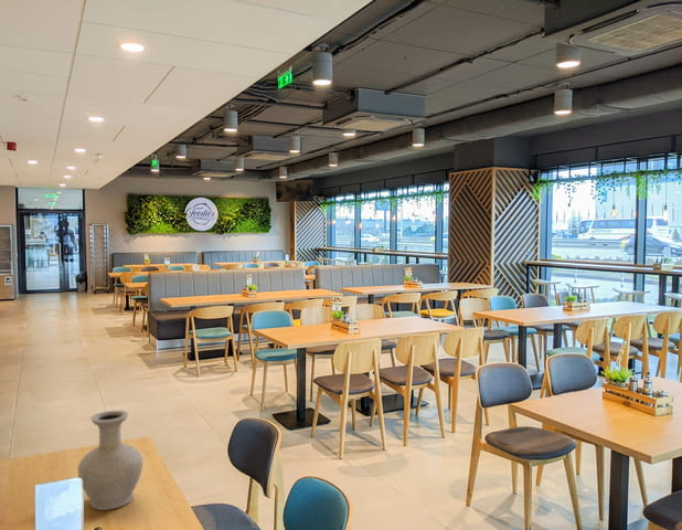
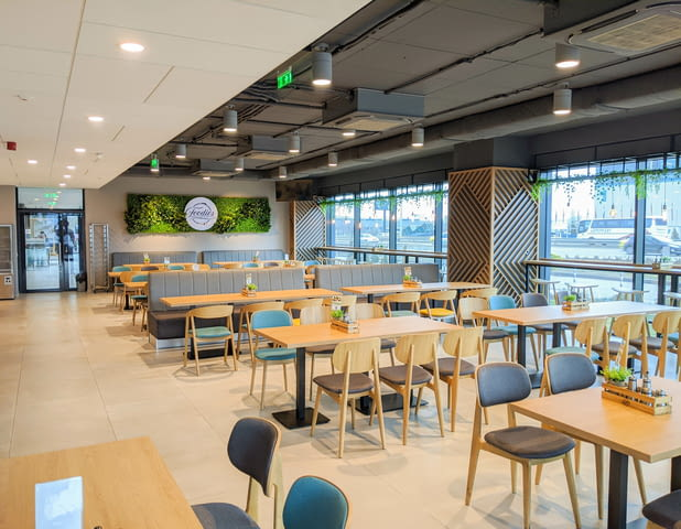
- vase [77,410,143,511]
